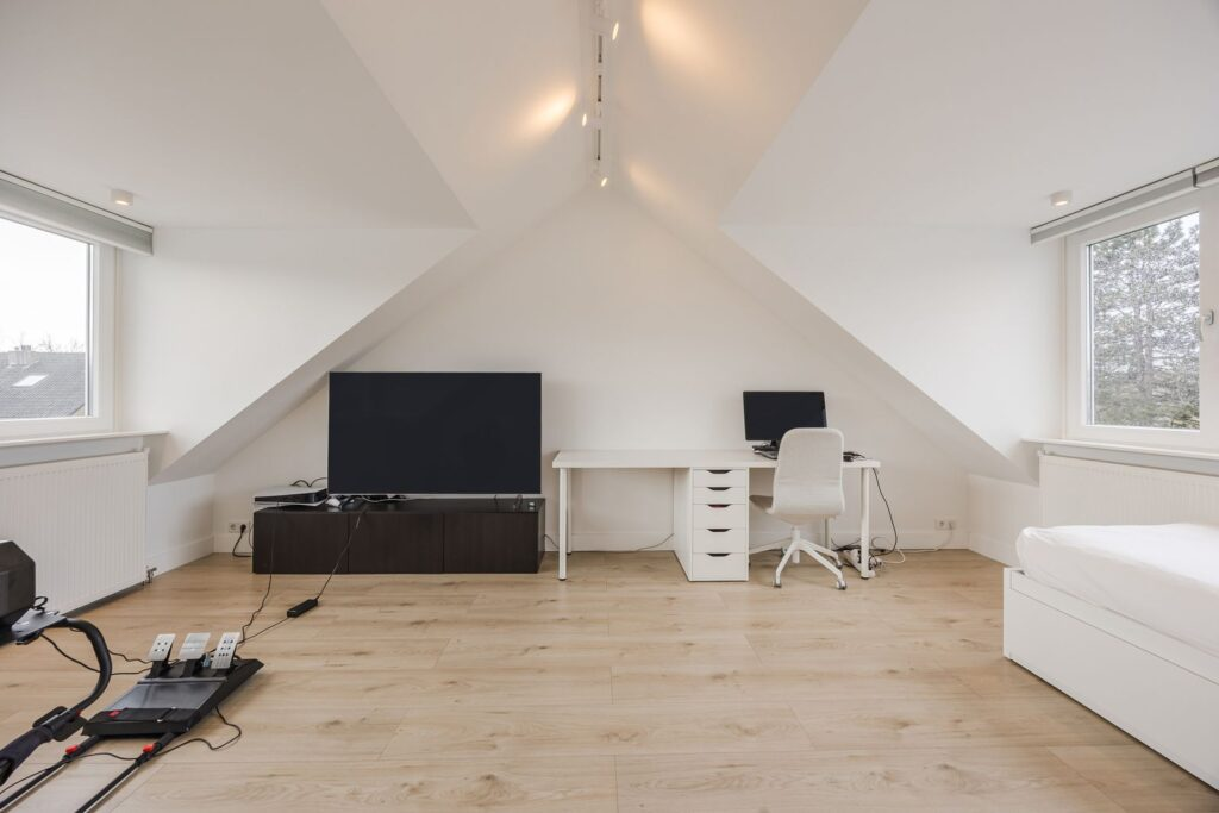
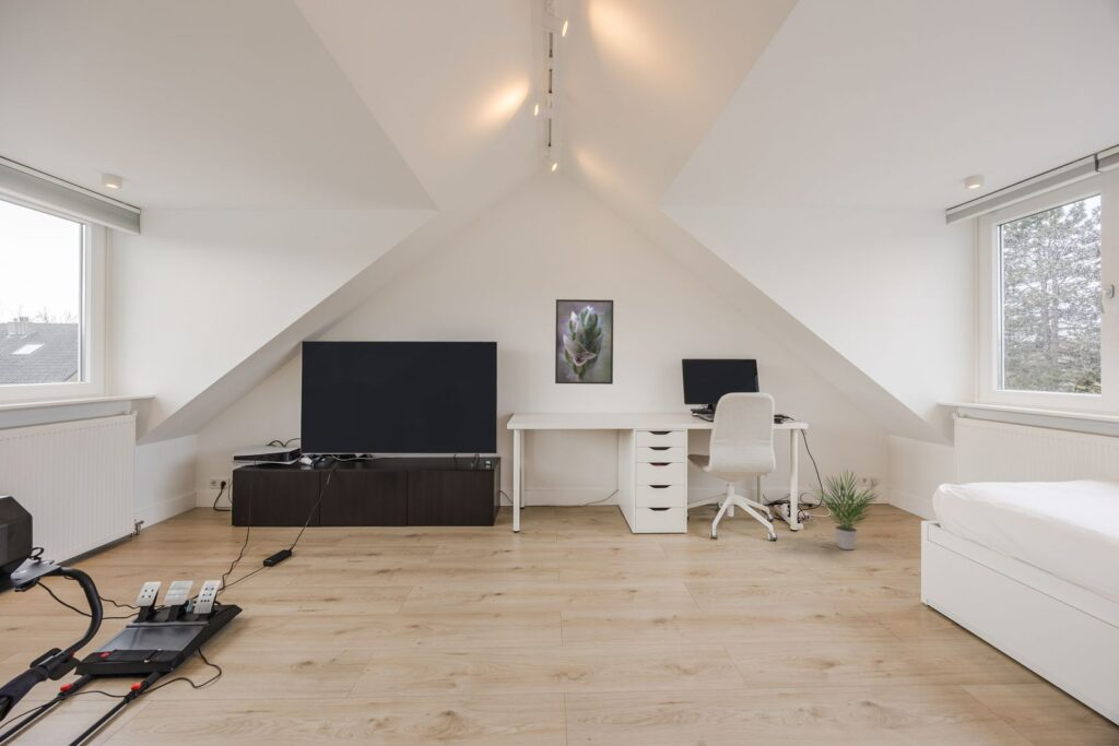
+ potted plant [808,469,883,550]
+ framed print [554,298,614,386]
